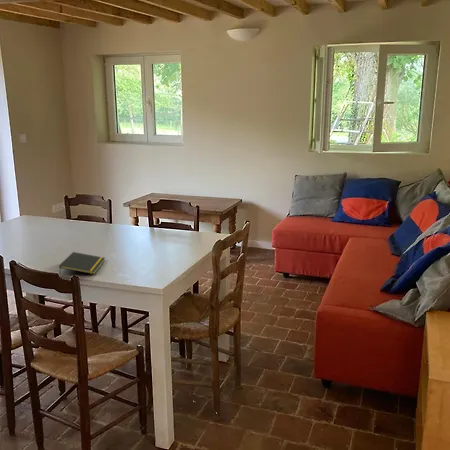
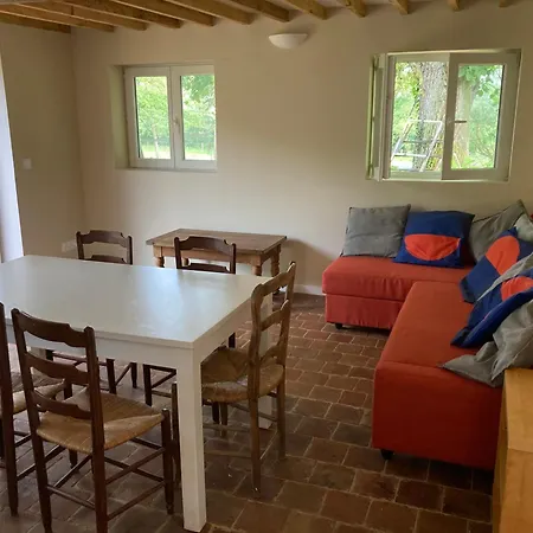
- notepad [58,251,106,276]
